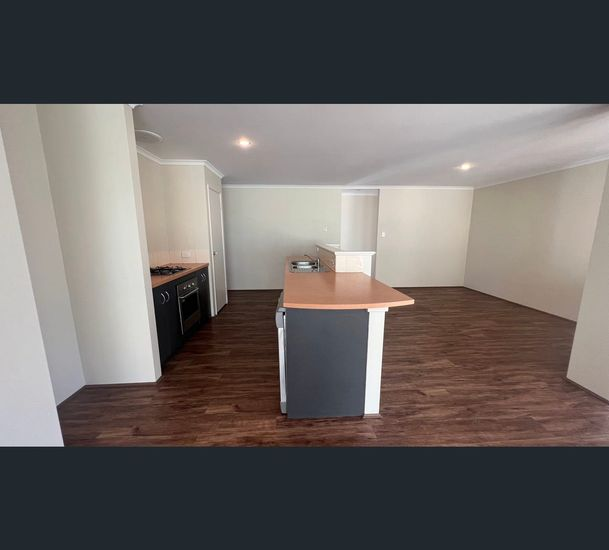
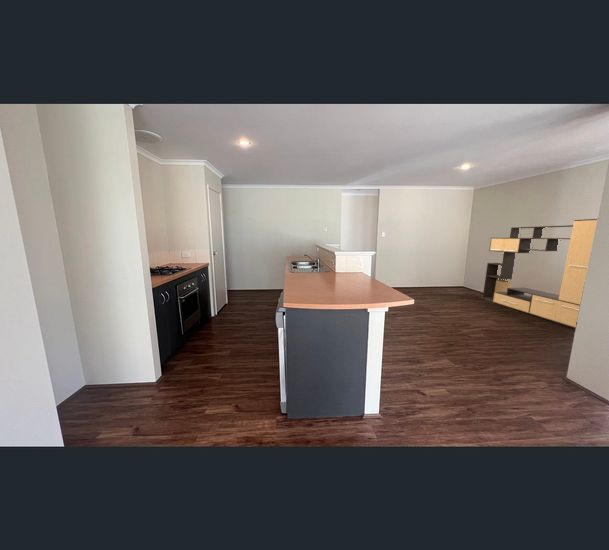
+ media console [478,218,598,329]
